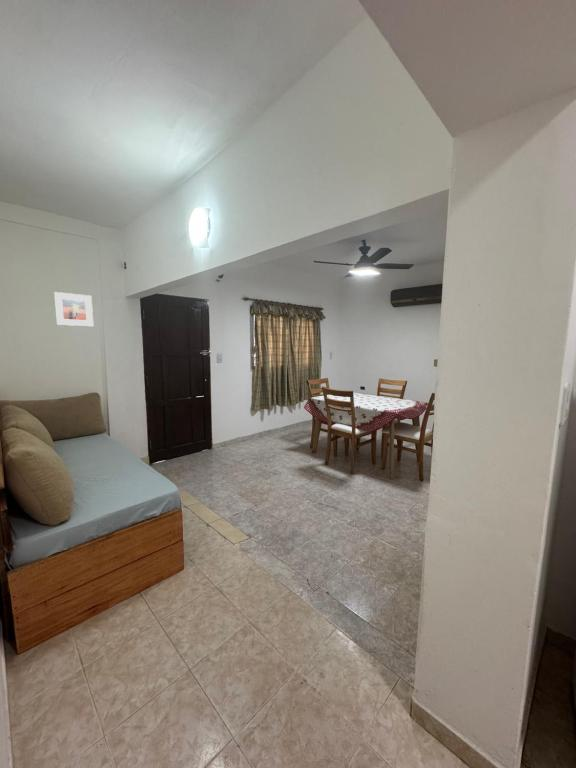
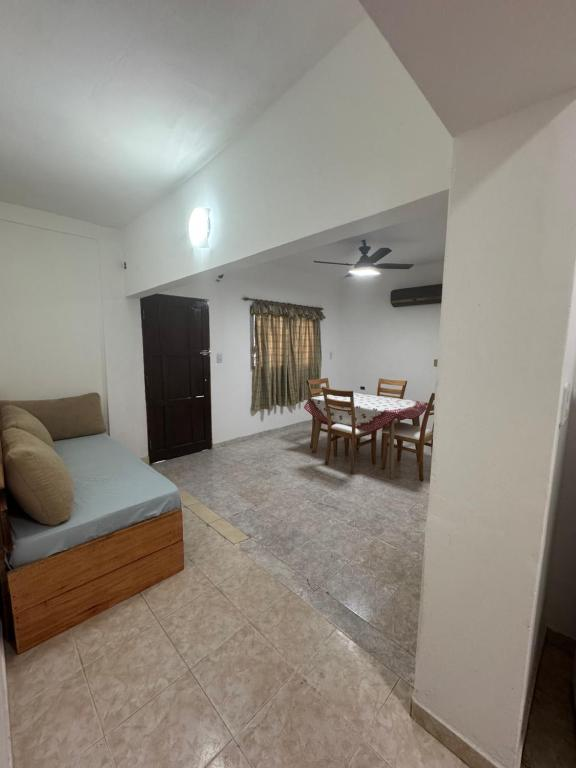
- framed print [53,291,94,327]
